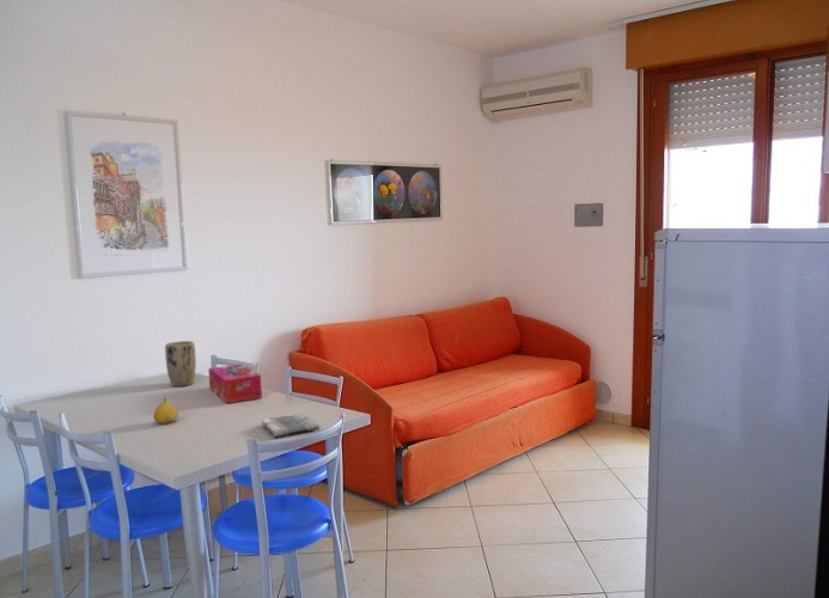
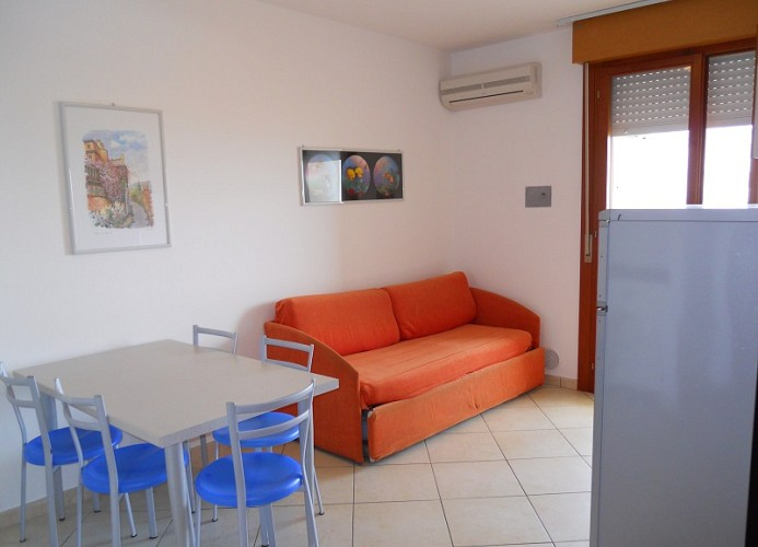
- dish towel [261,413,321,438]
- fruit [153,396,179,425]
- plant pot [164,340,197,388]
- tissue box [207,364,263,404]
